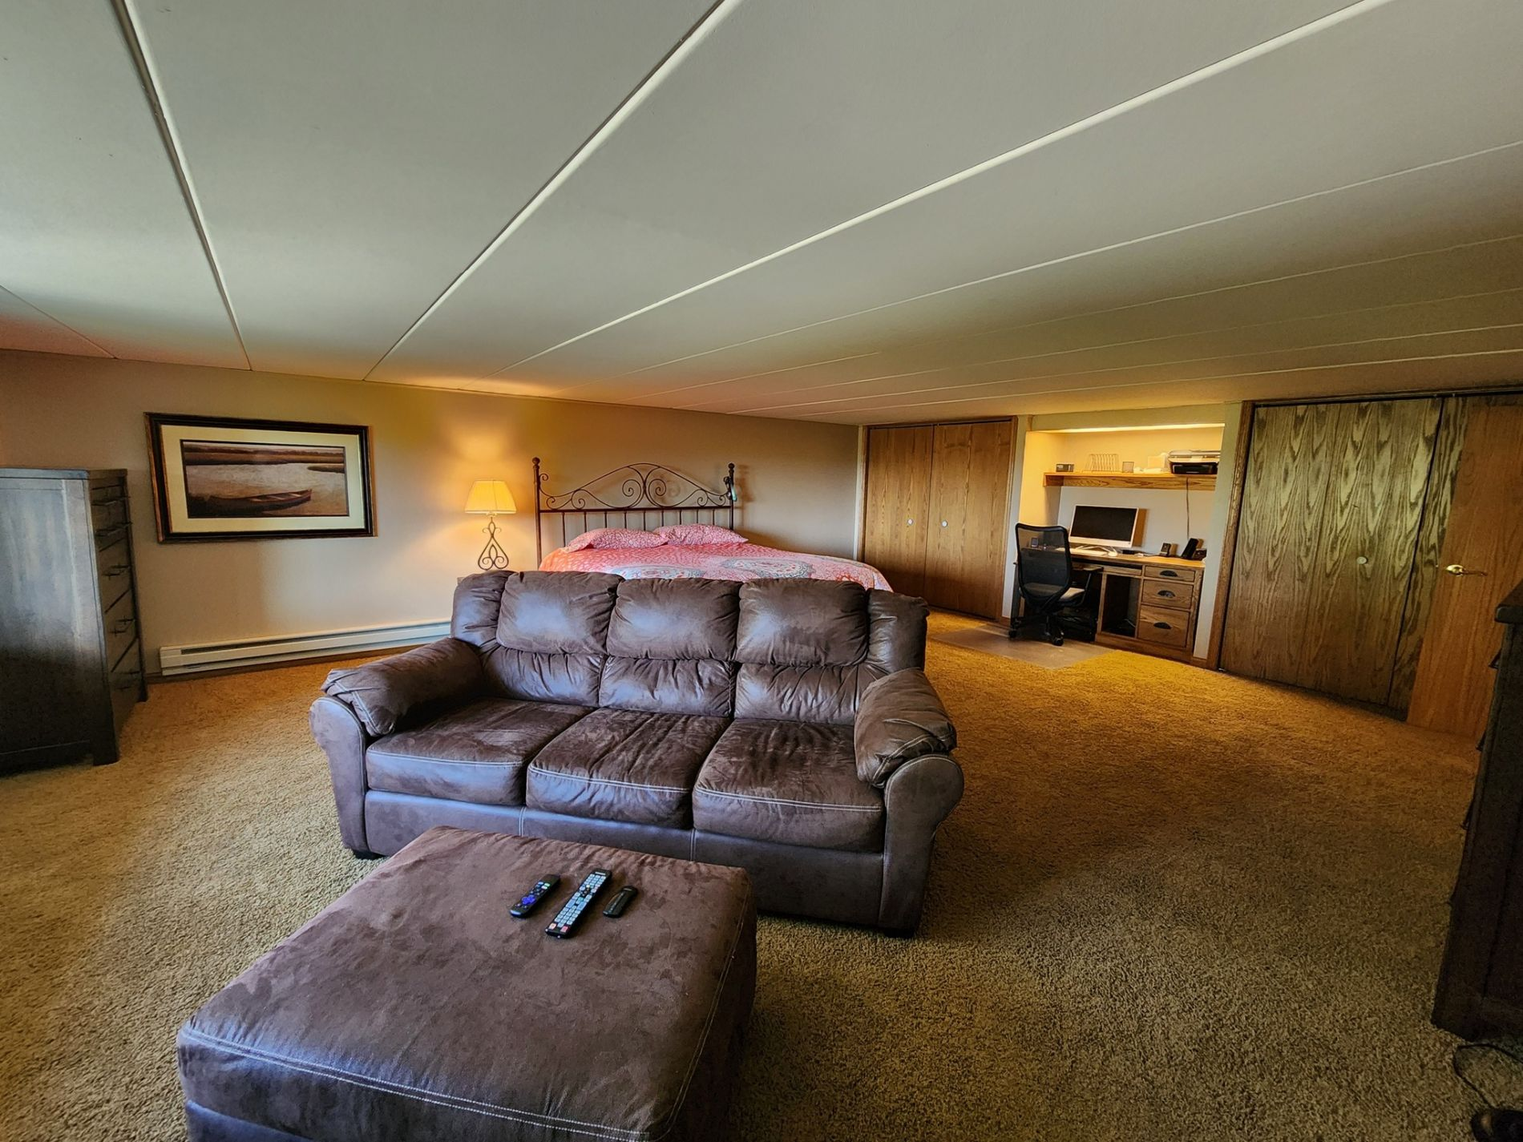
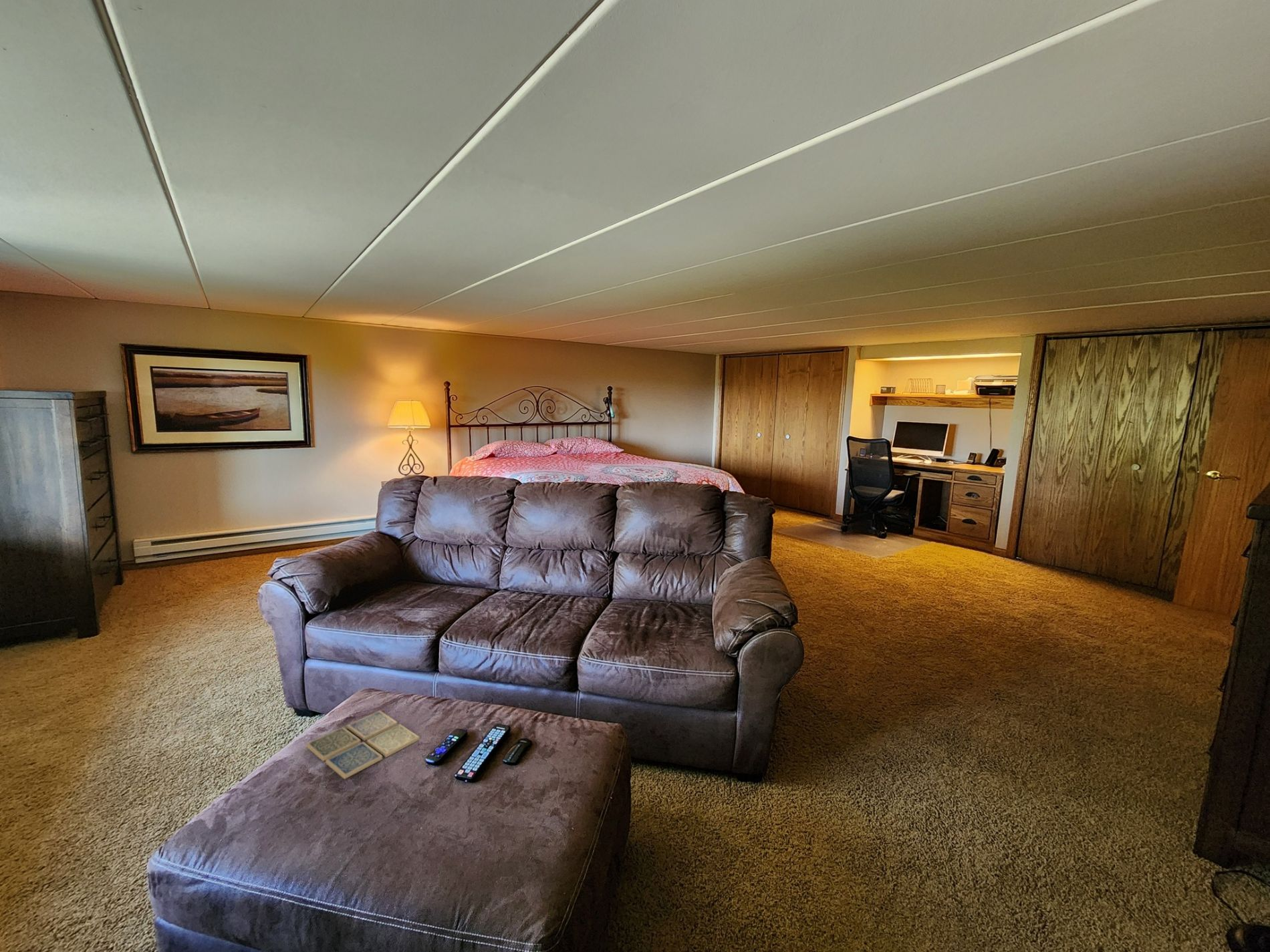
+ drink coaster [305,710,420,780]
